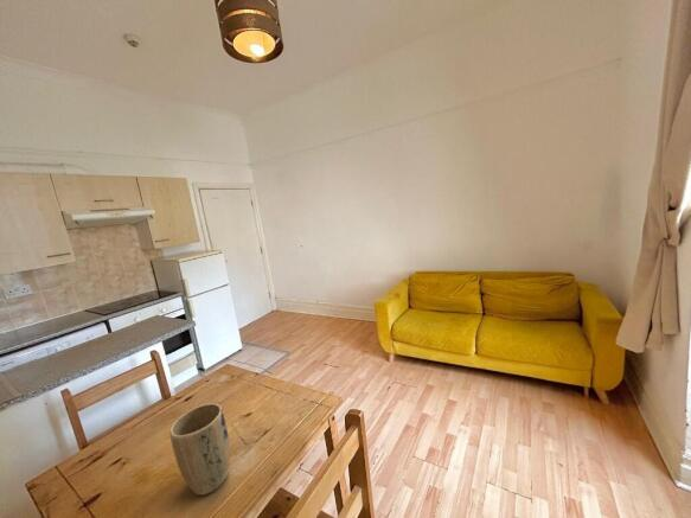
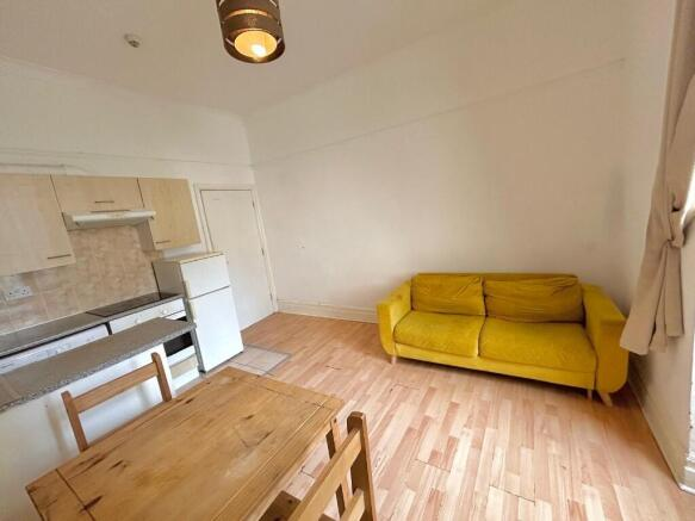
- plant pot [169,402,231,497]
